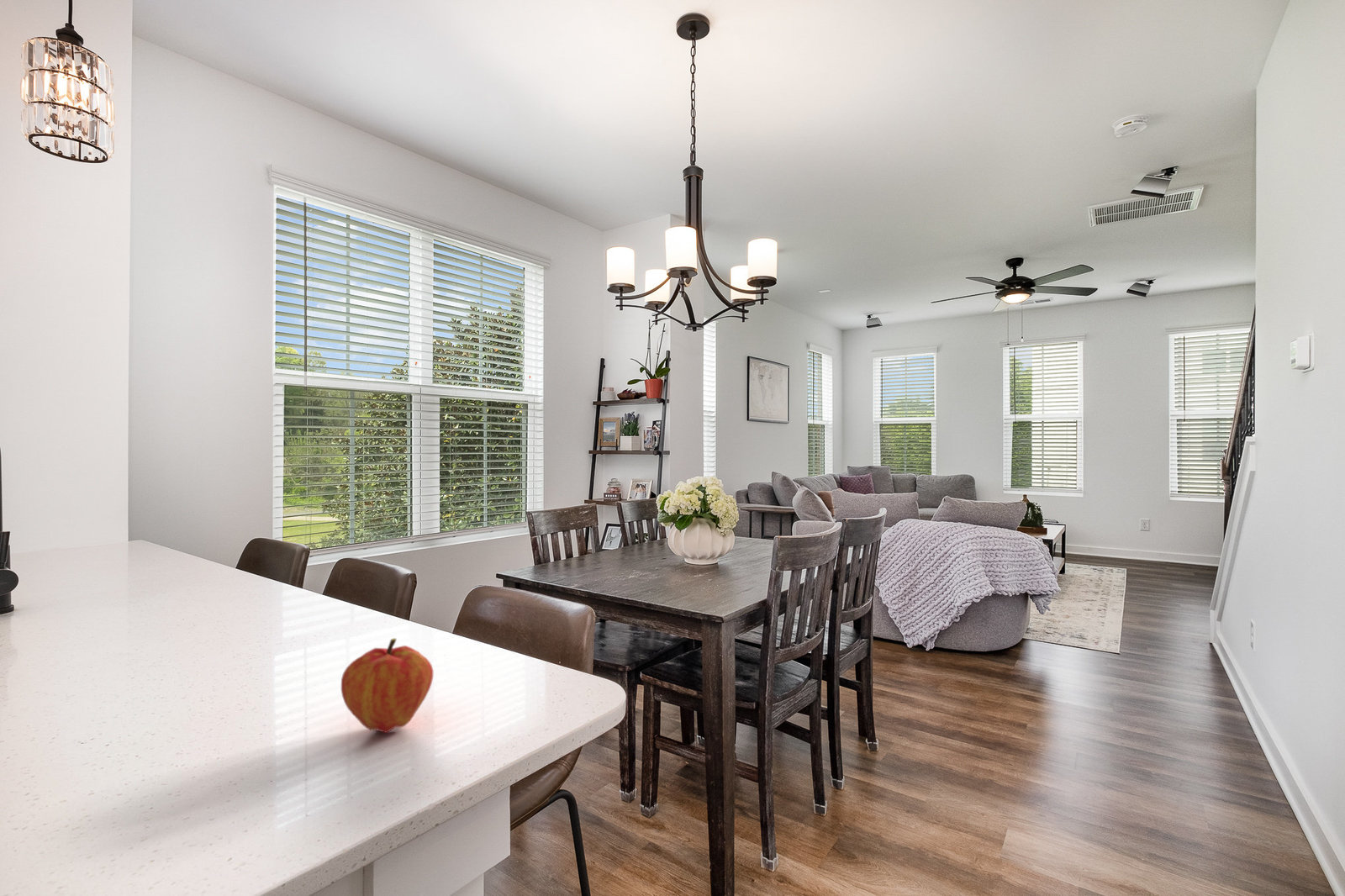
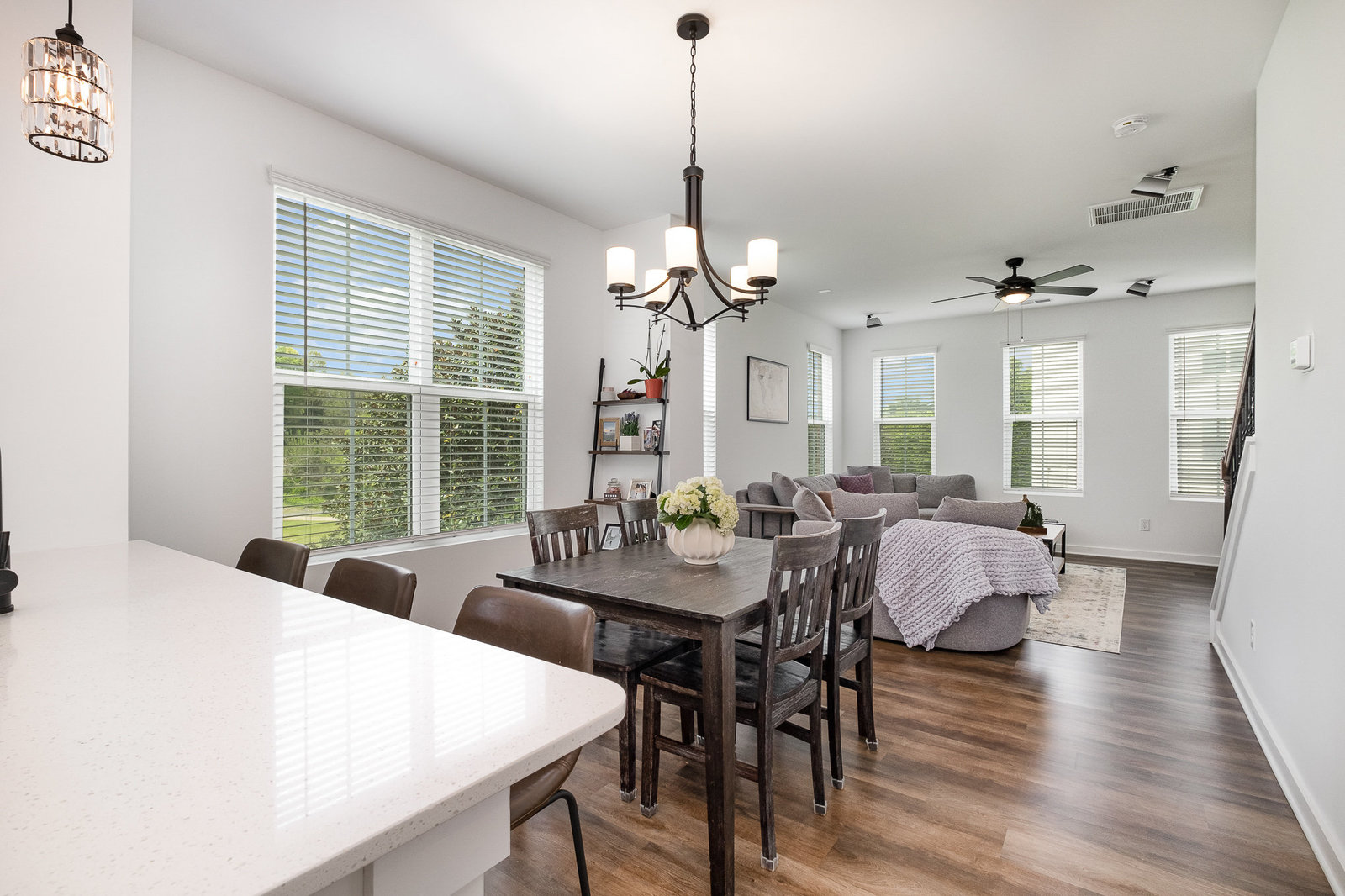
- fruit [340,637,434,734]
